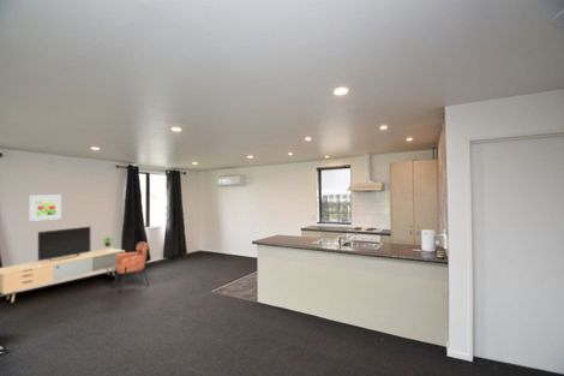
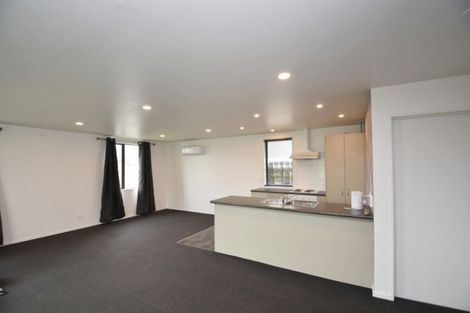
- media console [0,226,126,304]
- chair [113,240,150,294]
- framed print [29,195,62,222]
